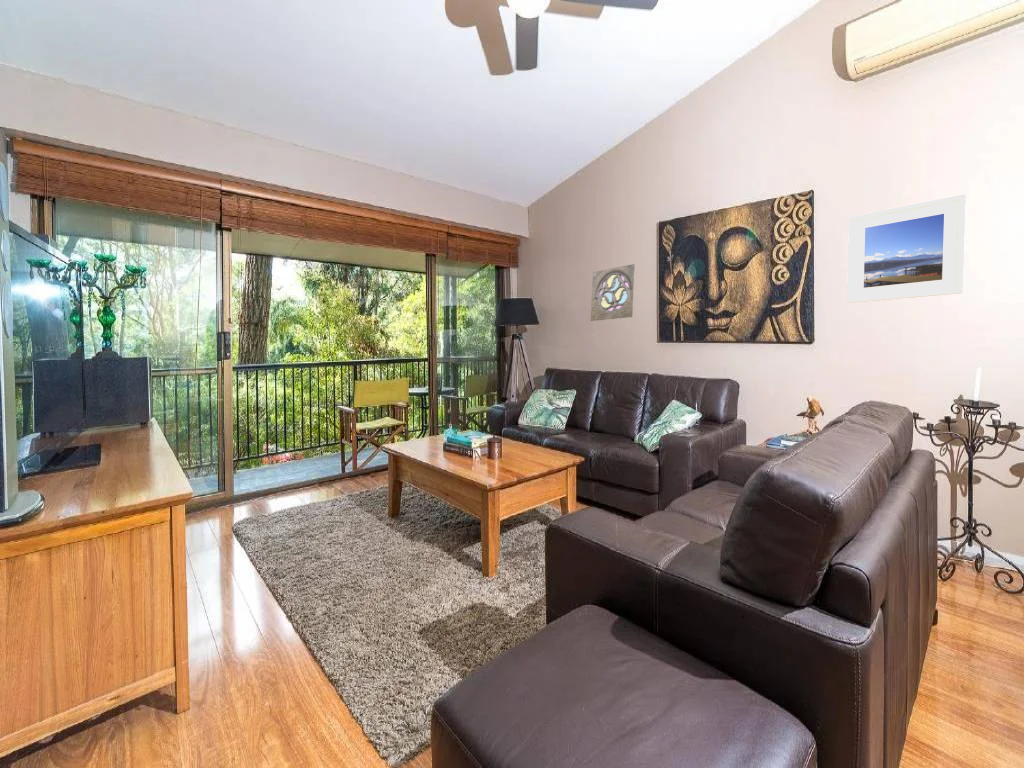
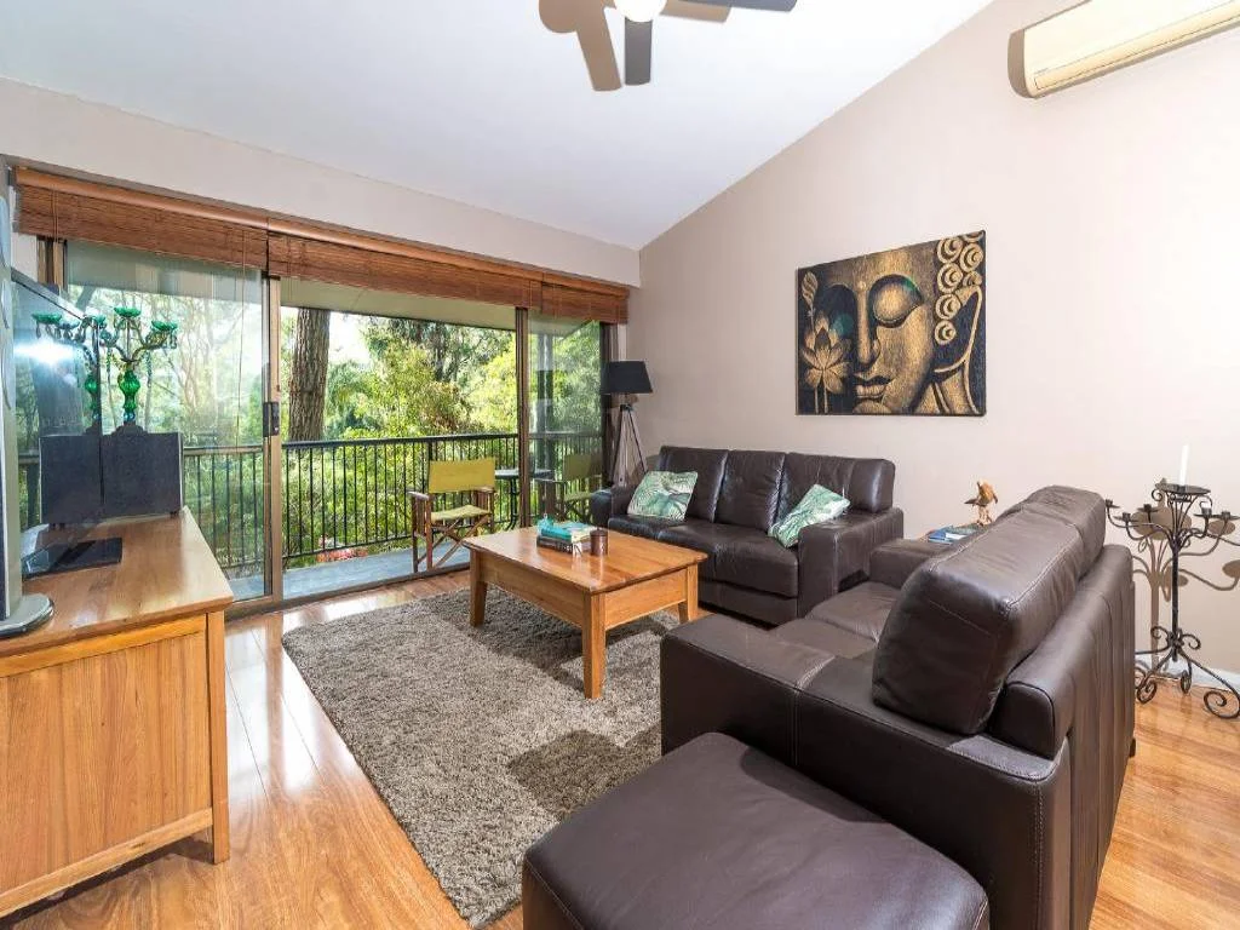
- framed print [846,193,967,304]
- wall ornament [590,263,636,322]
